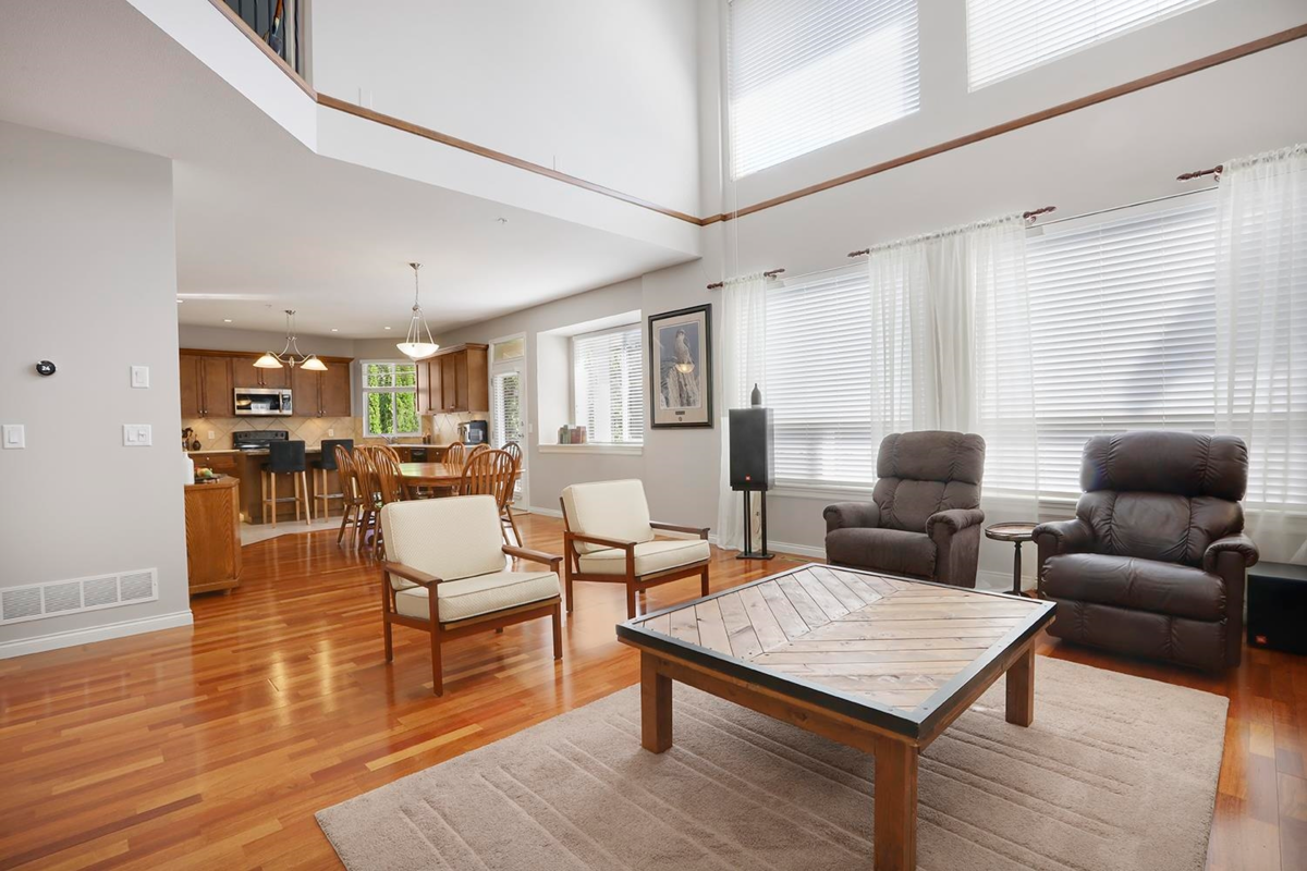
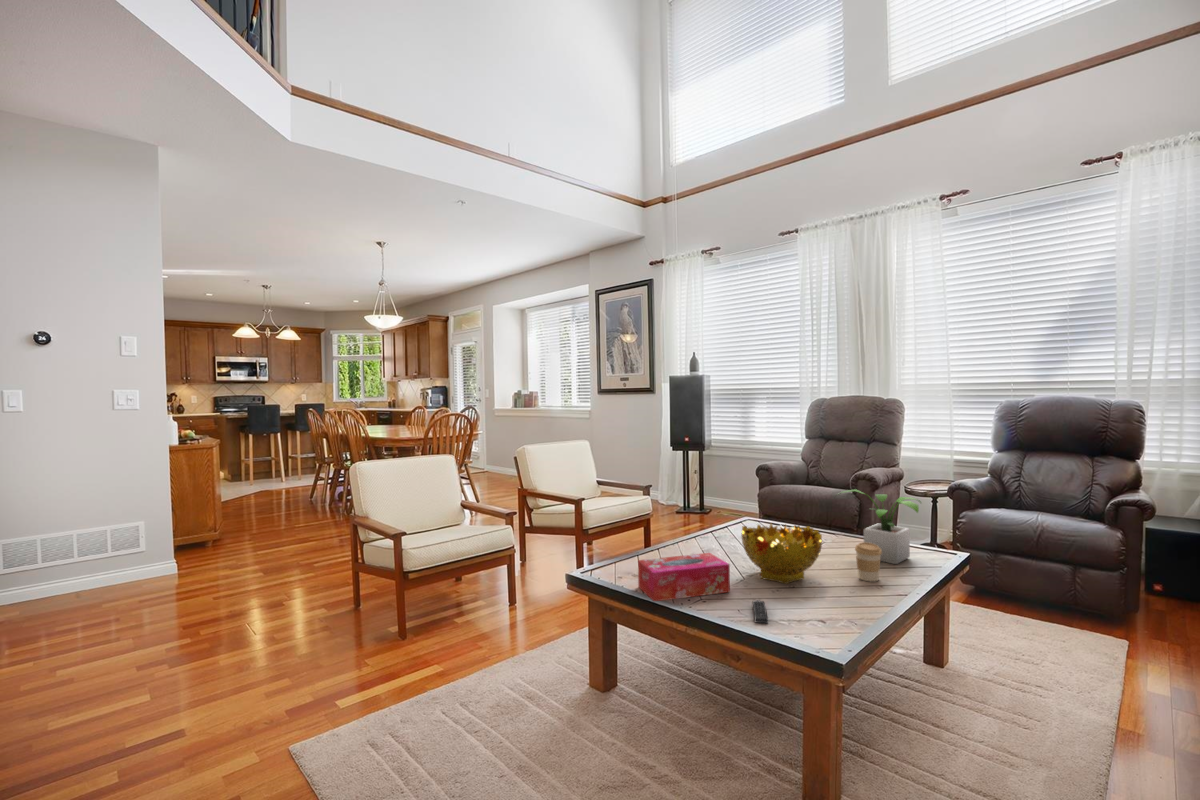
+ coffee cup [854,541,882,582]
+ remote control [751,599,769,624]
+ decorative bowl [740,522,823,585]
+ potted plant [834,488,923,565]
+ tissue box [637,552,731,602]
